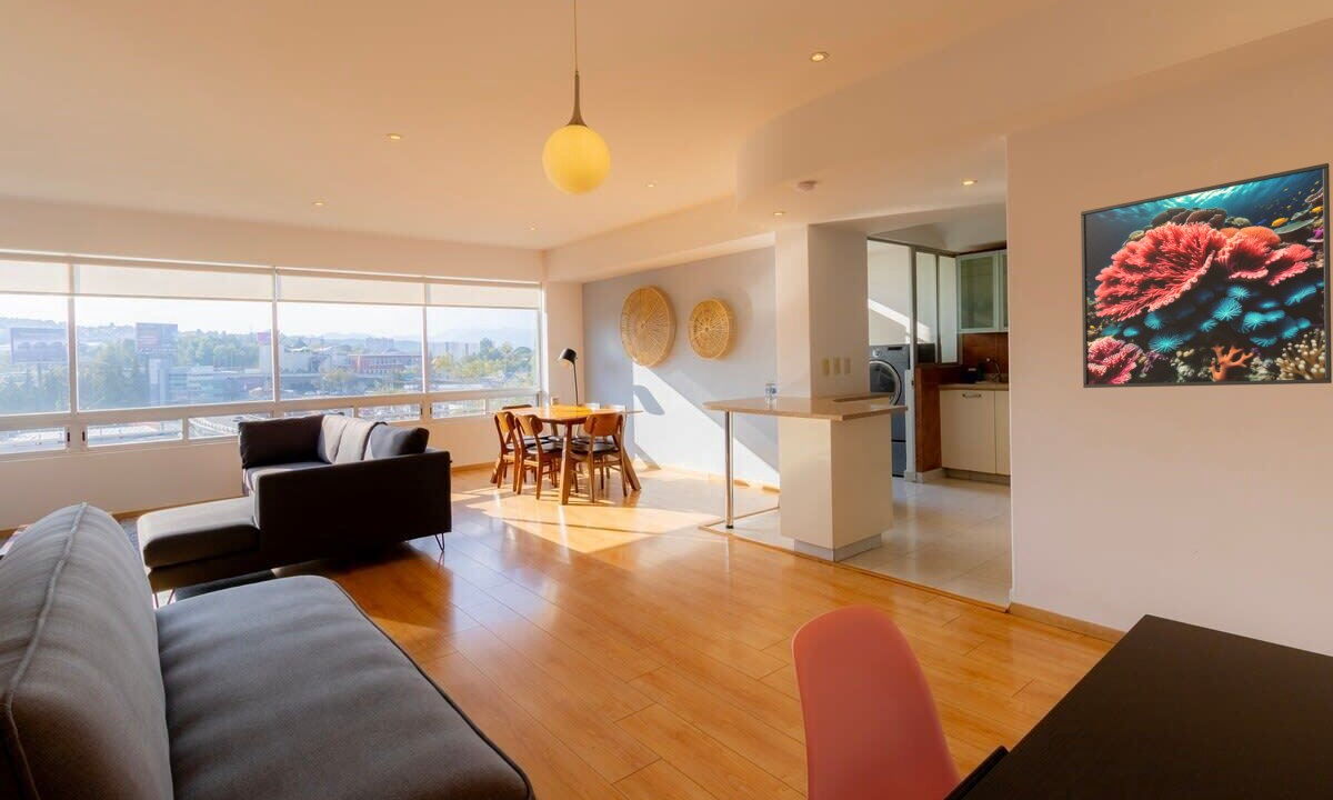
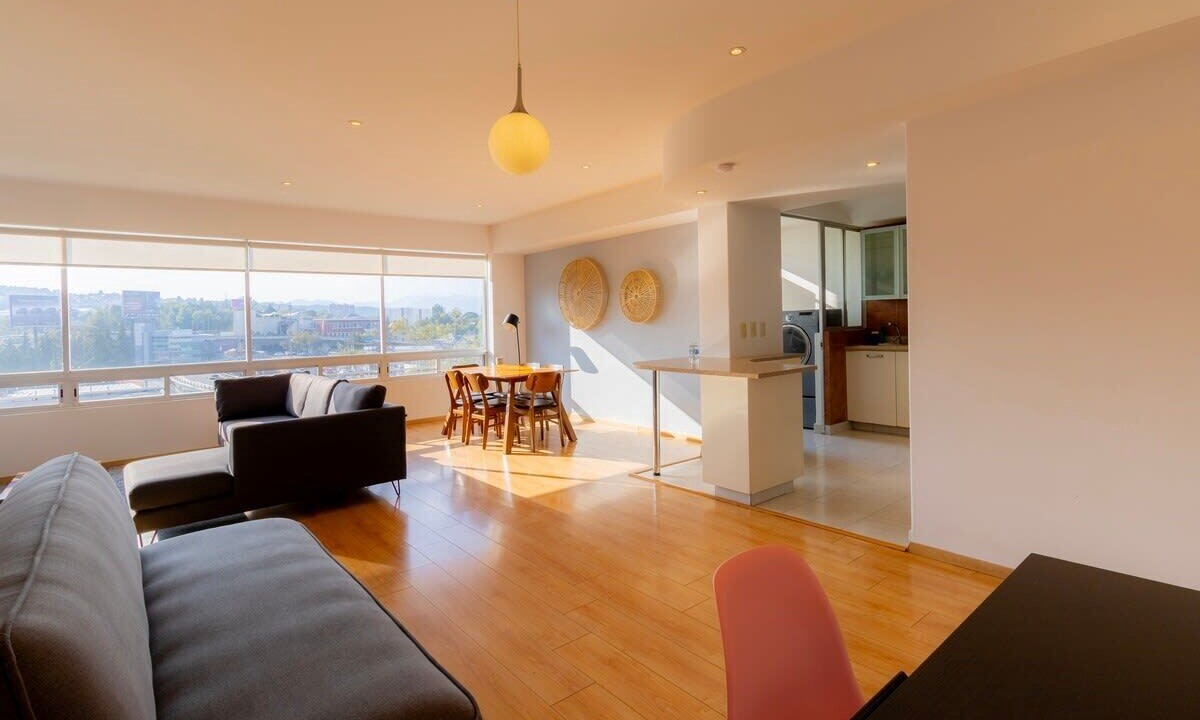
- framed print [1080,162,1333,389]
